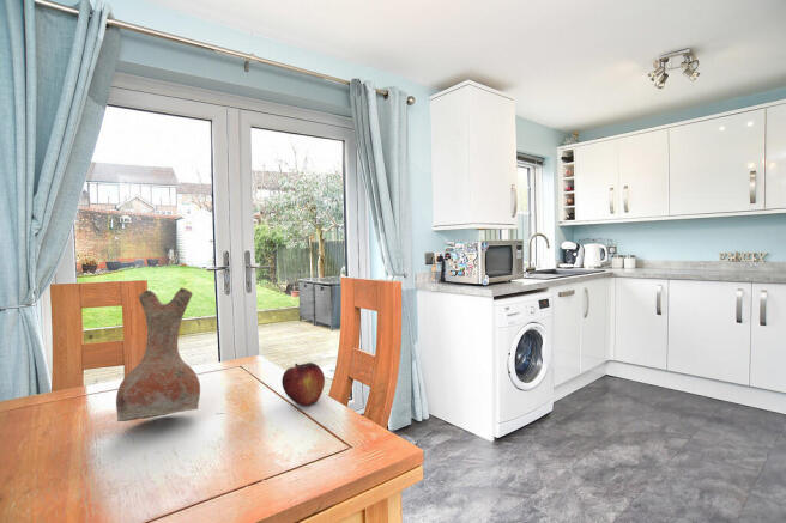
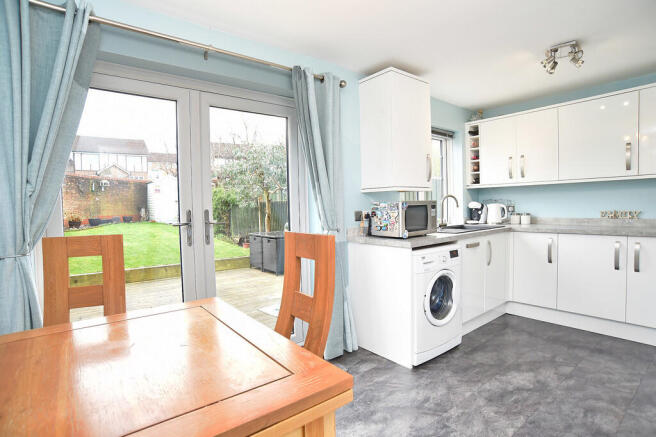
- fruit [280,361,326,407]
- vase [115,287,201,422]
